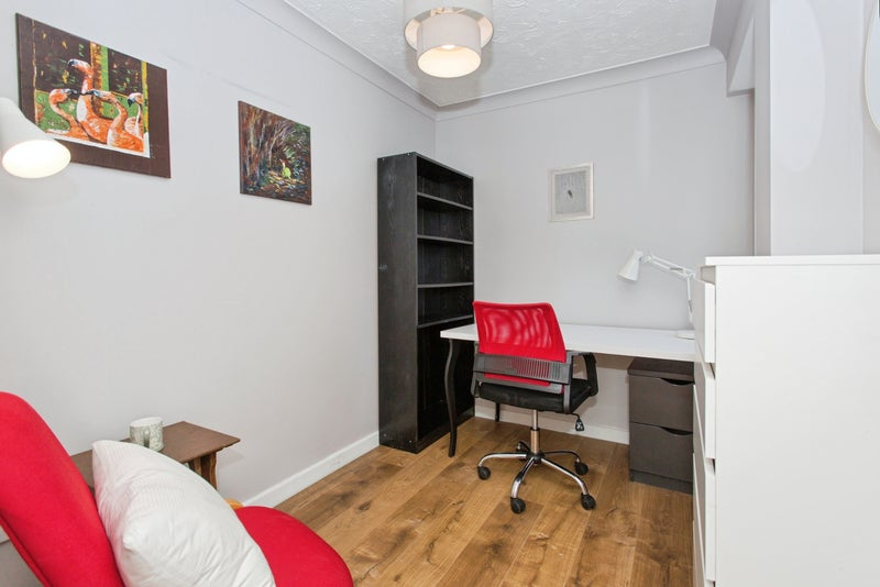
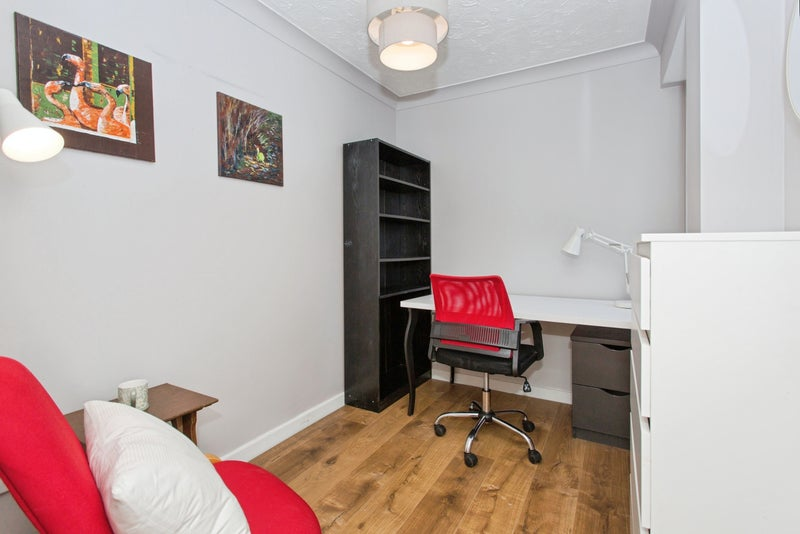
- wall art [547,162,595,223]
